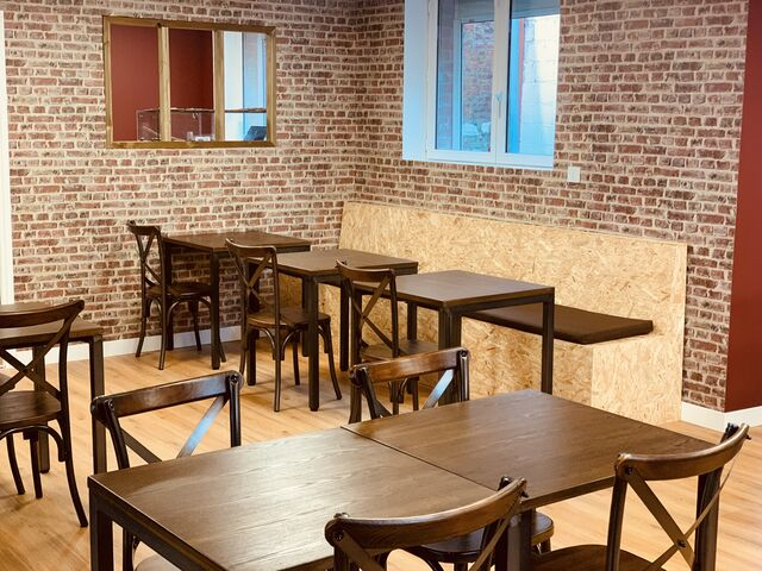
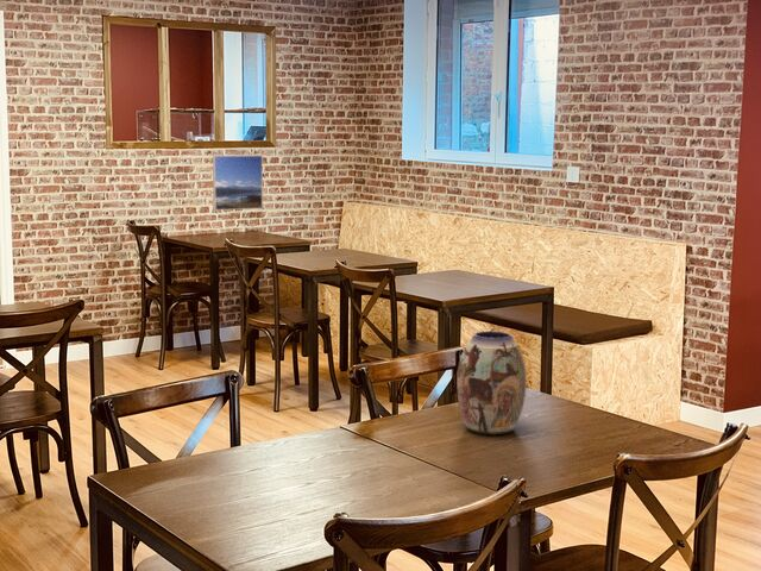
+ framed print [212,155,264,212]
+ vase [455,331,528,435]
